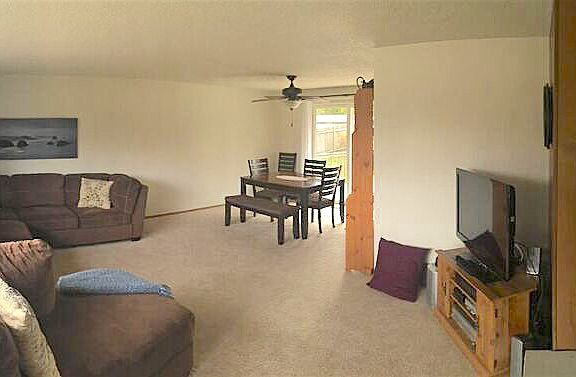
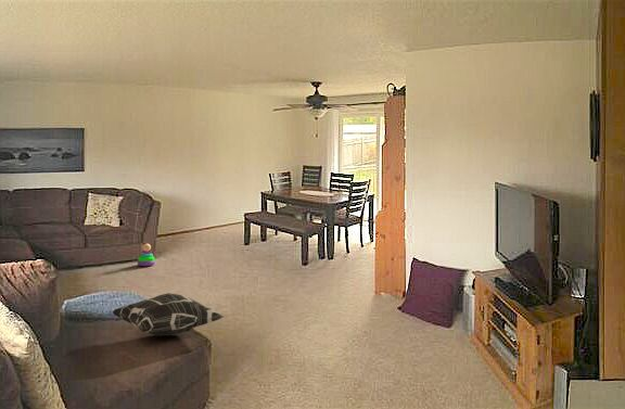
+ decorative pillow [112,292,225,336]
+ stacking toy [137,242,156,267]
